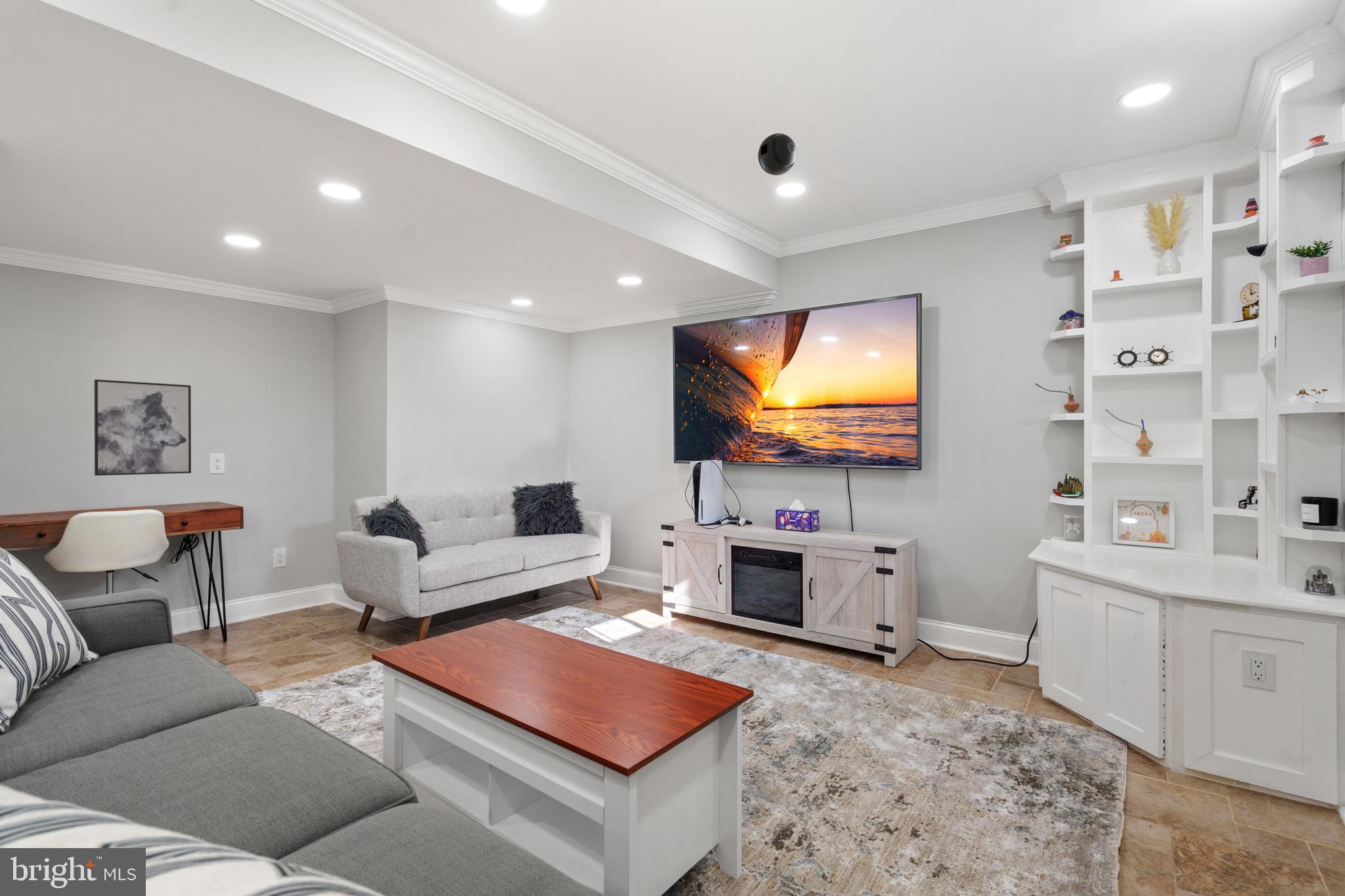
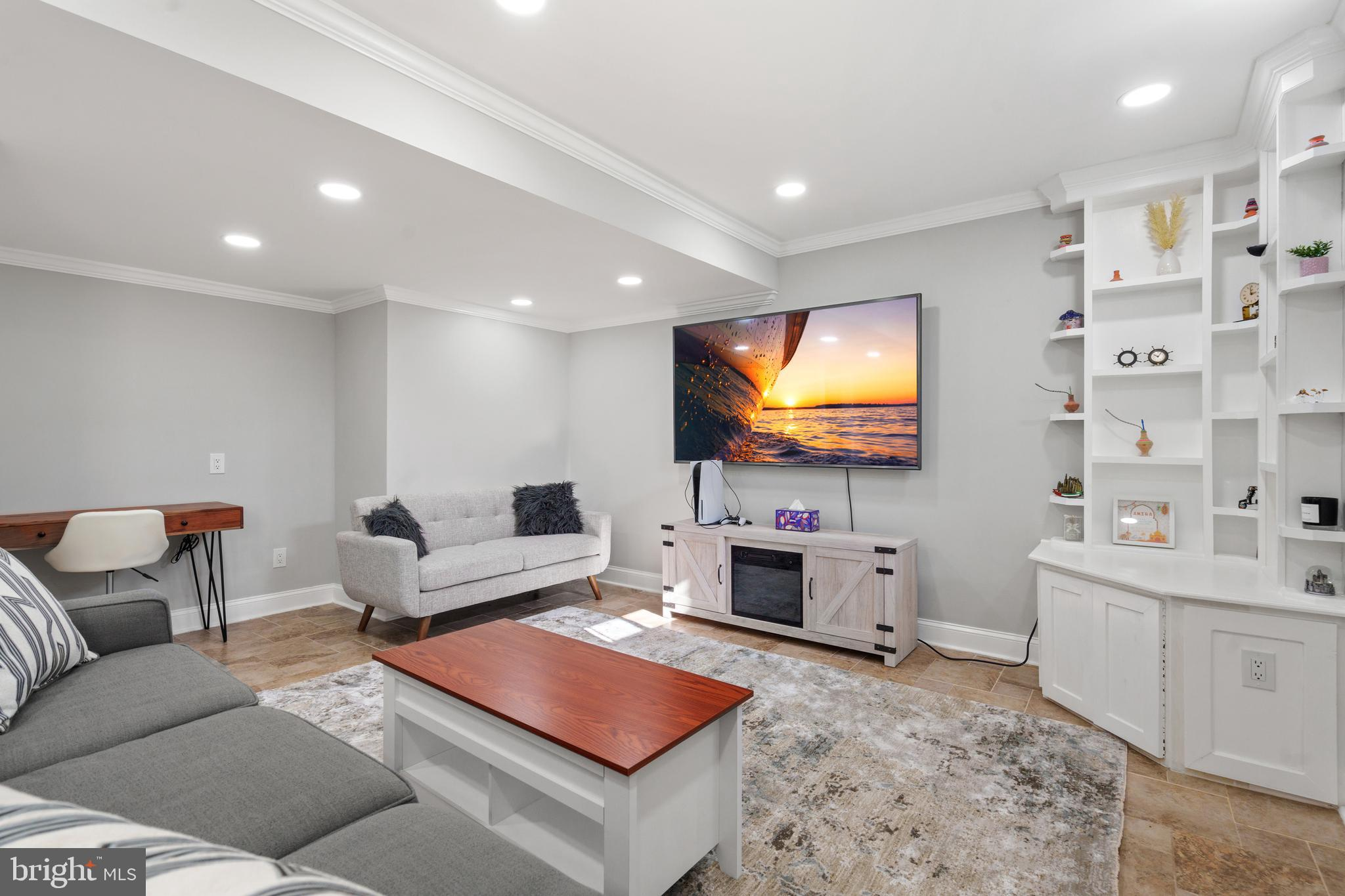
- wall art [94,379,192,477]
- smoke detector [757,133,797,176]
